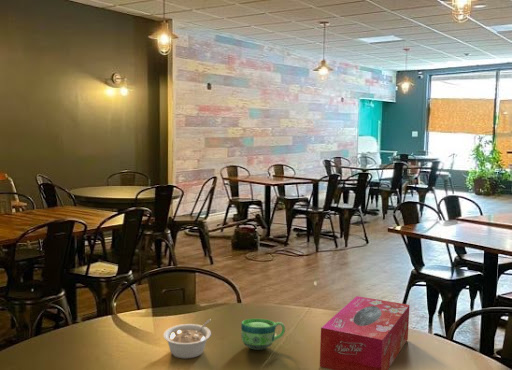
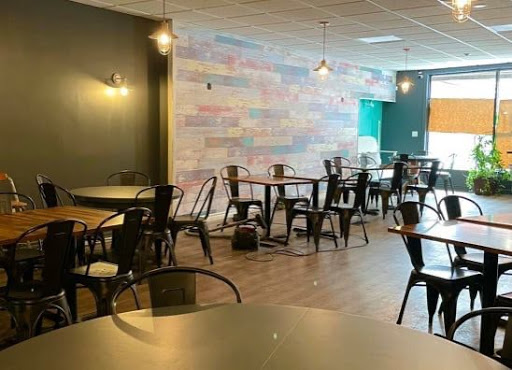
- cup [240,318,286,351]
- legume [162,318,212,360]
- tissue box [319,295,411,370]
